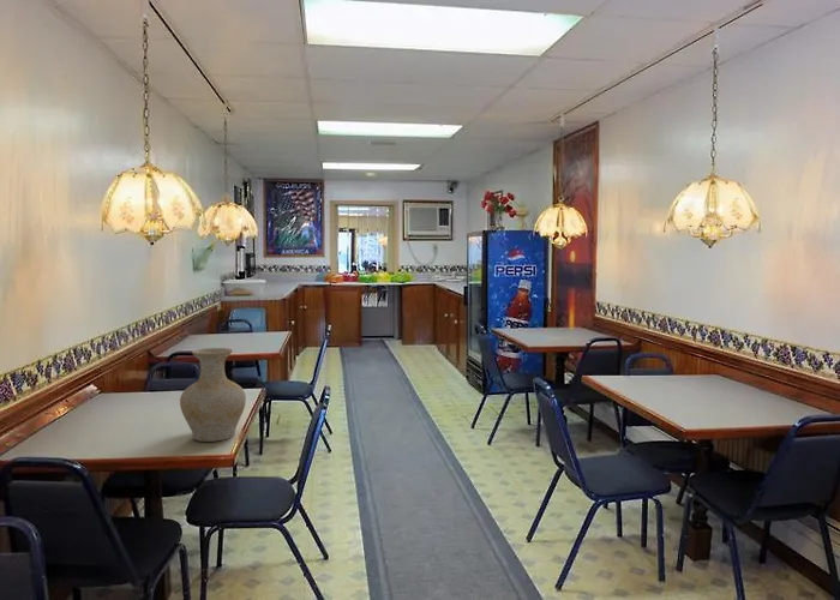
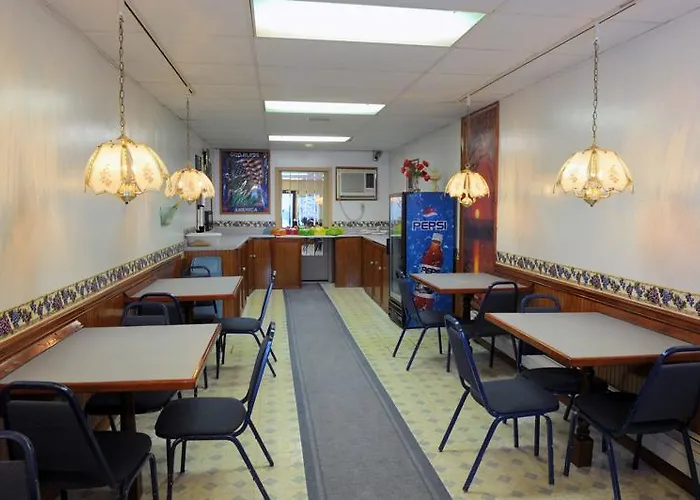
- vase [179,347,247,443]
